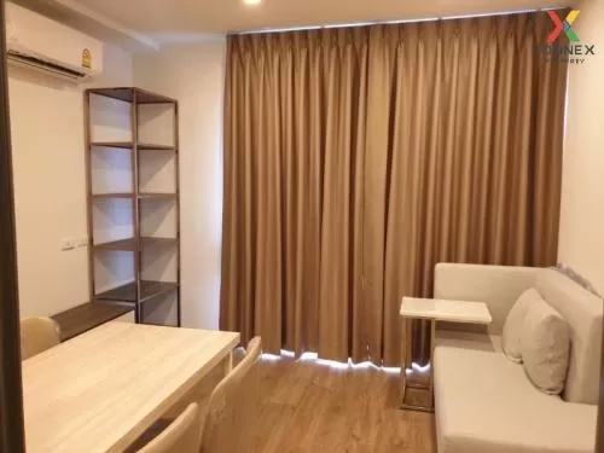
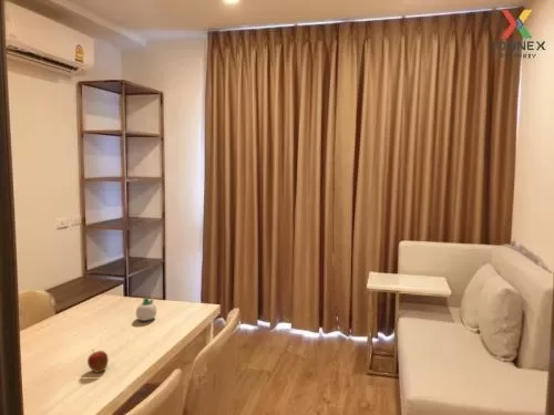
+ fruit [86,349,110,374]
+ succulent planter [135,295,157,322]
